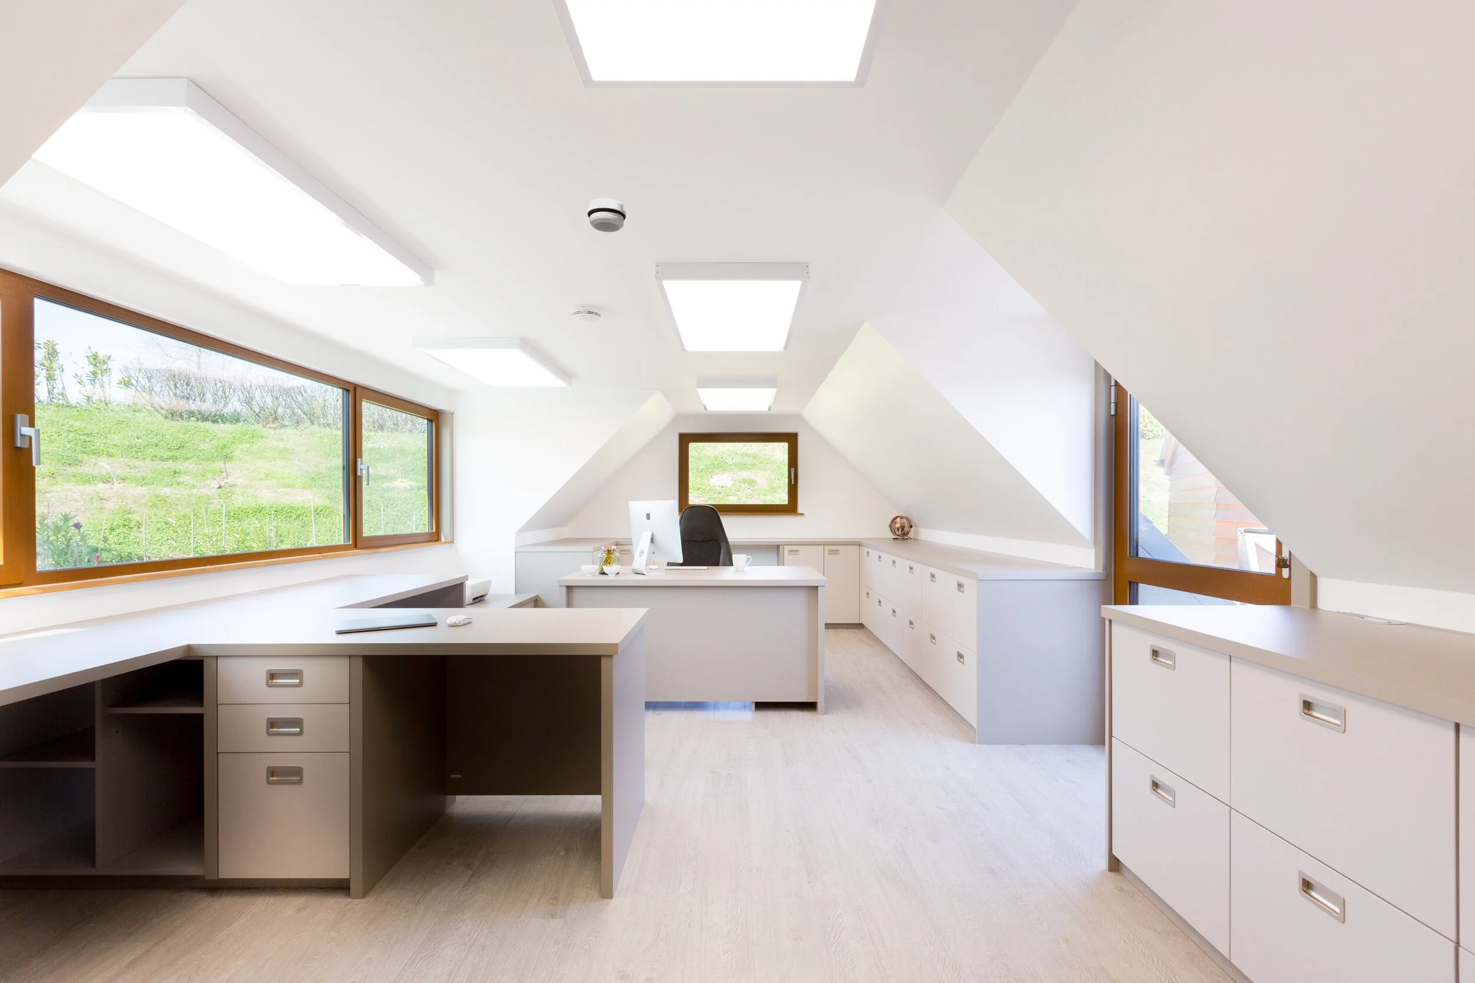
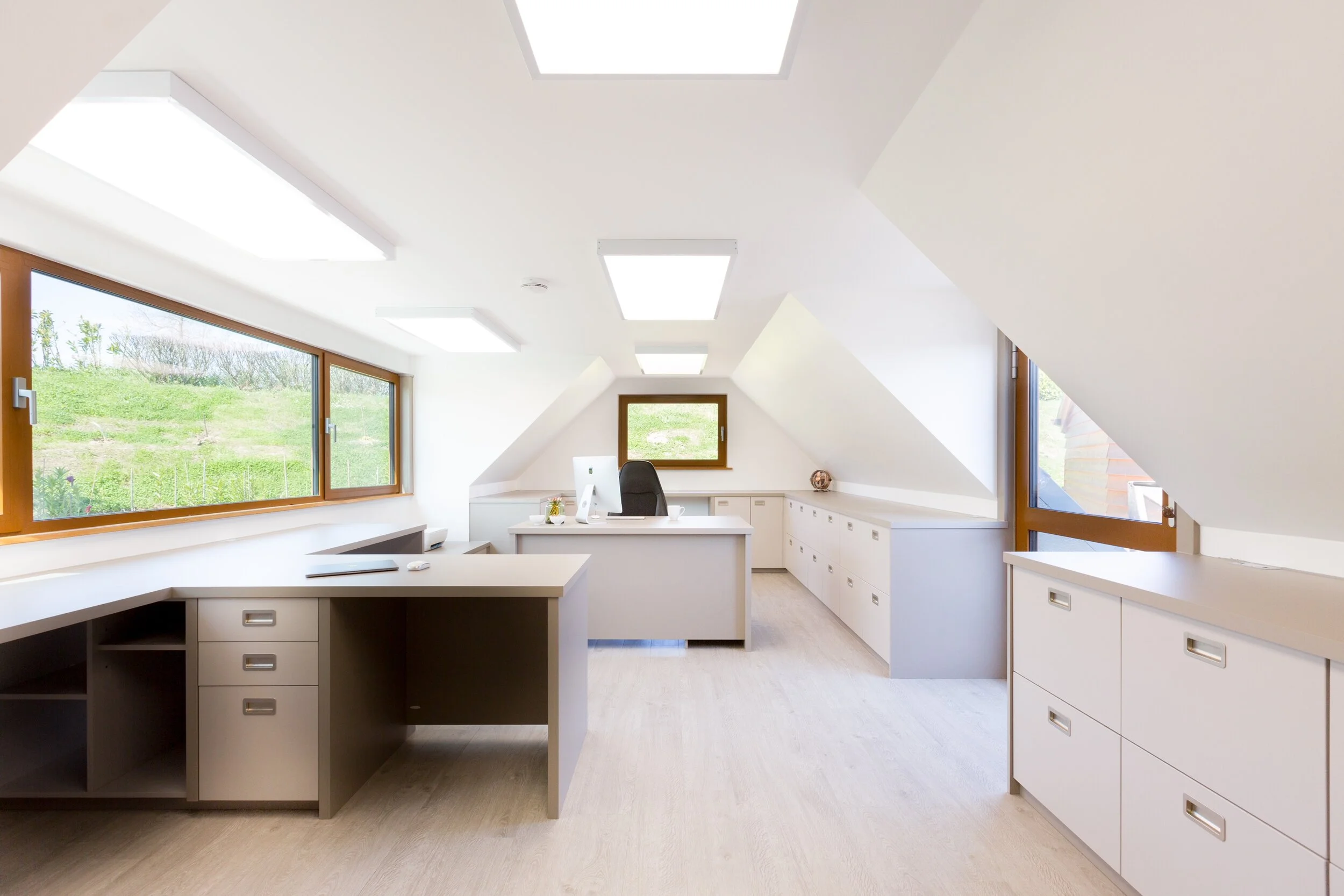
- smoke detector [586,197,627,233]
